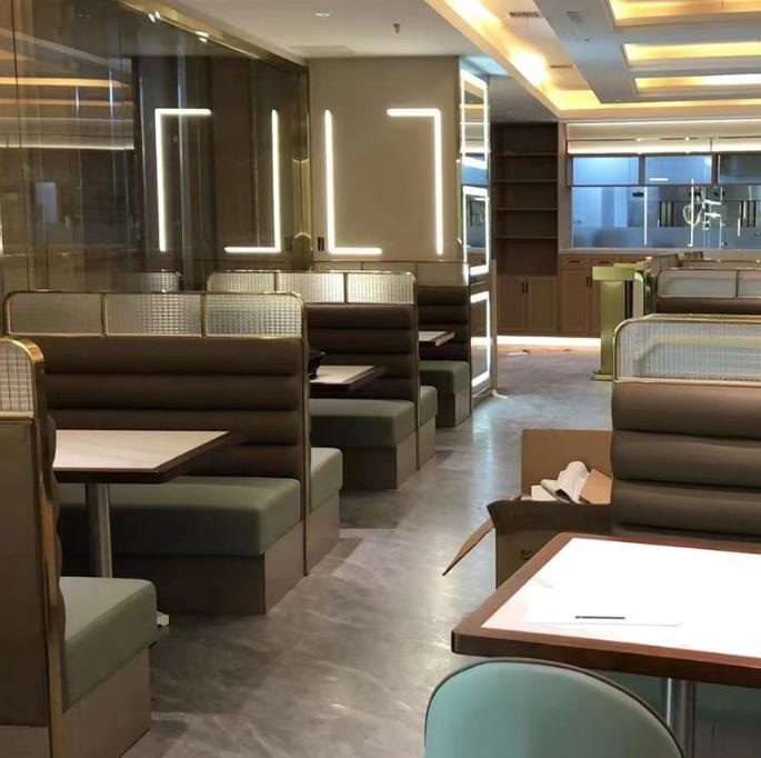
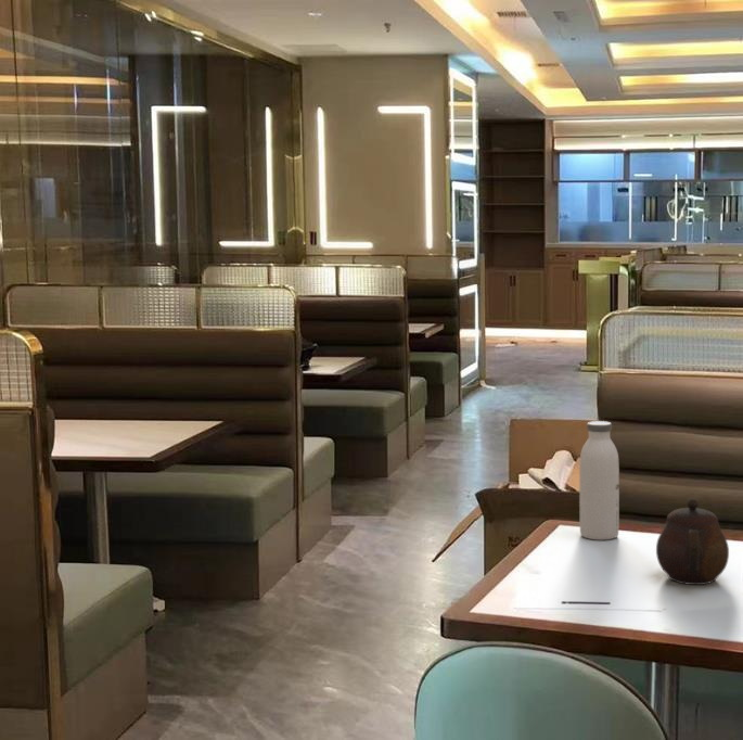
+ teapot [655,498,730,586]
+ water bottle [578,420,620,540]
